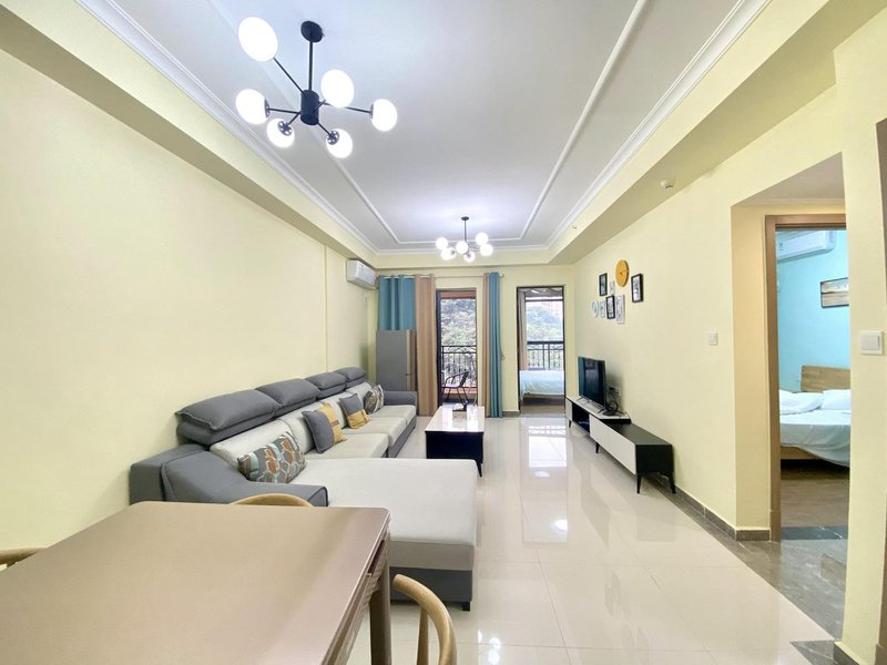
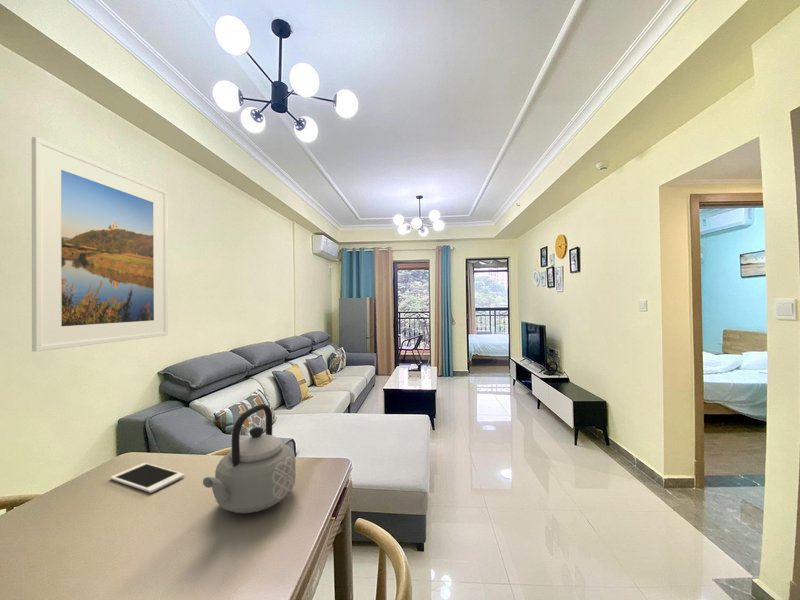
+ teapot [202,403,297,514]
+ cell phone [109,462,185,494]
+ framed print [31,136,169,353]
